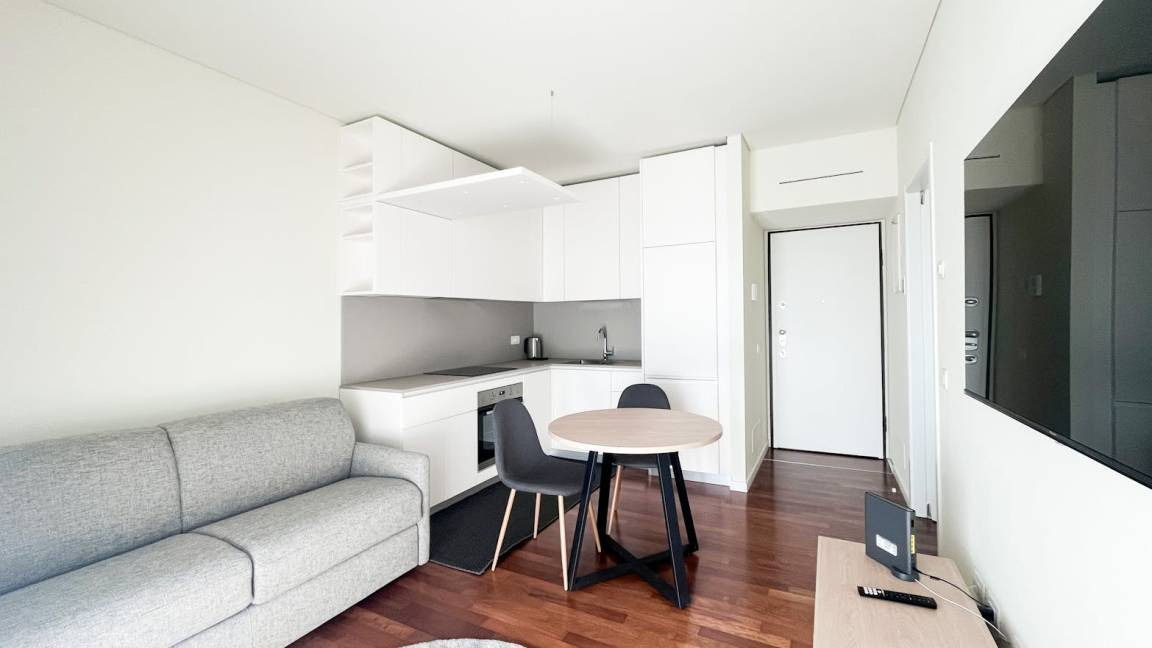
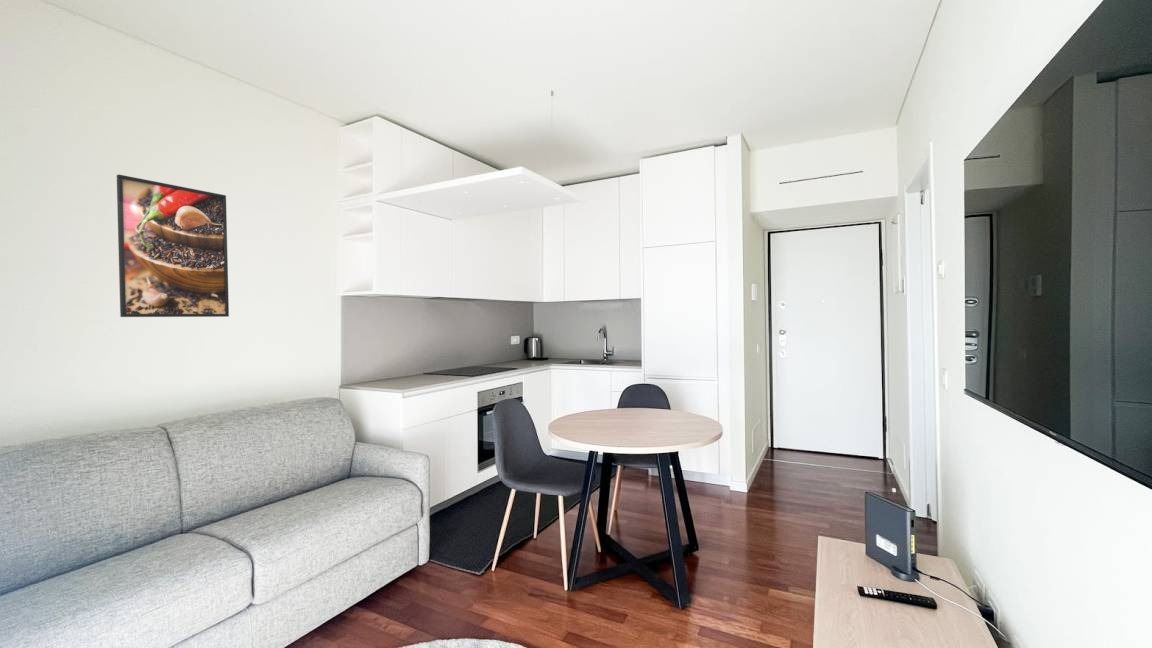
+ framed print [116,174,230,318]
